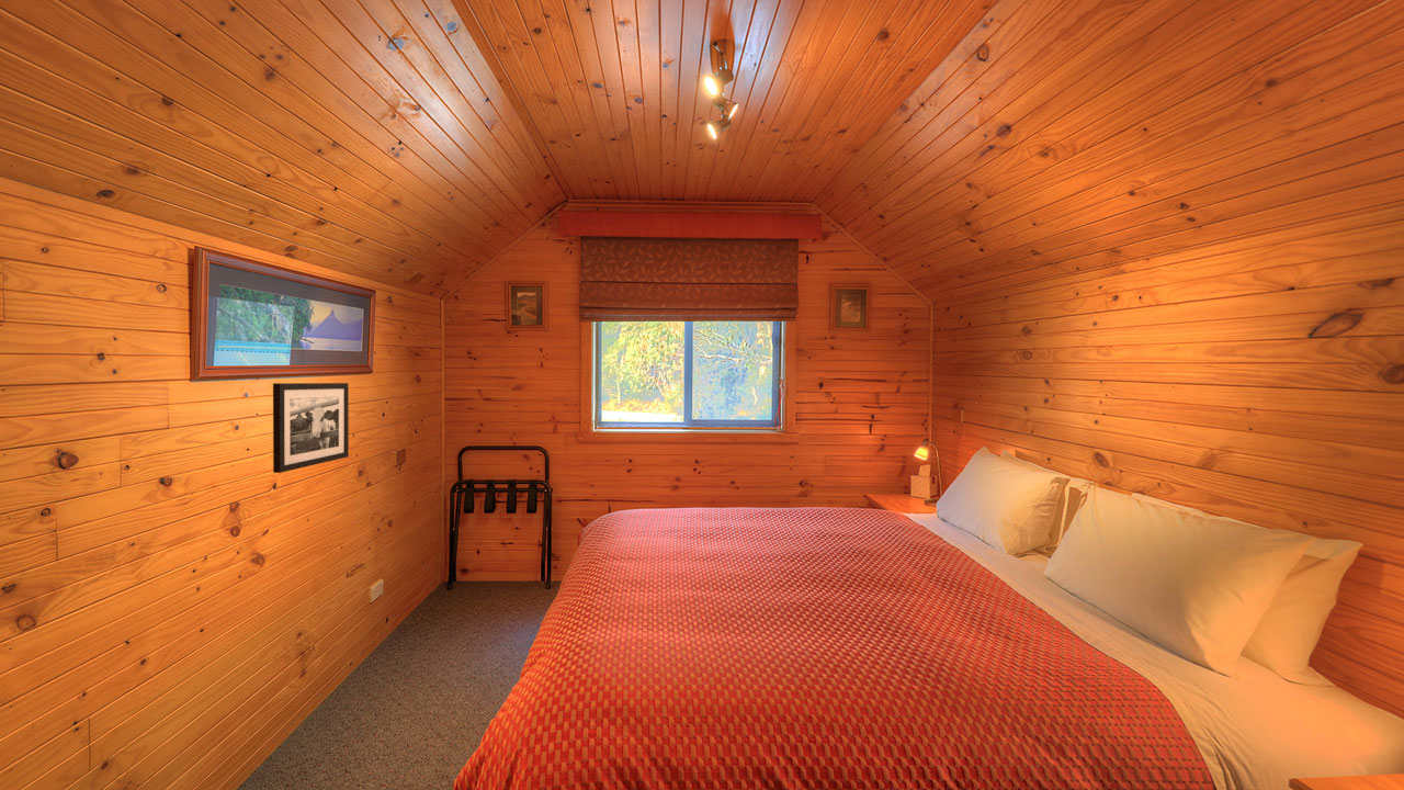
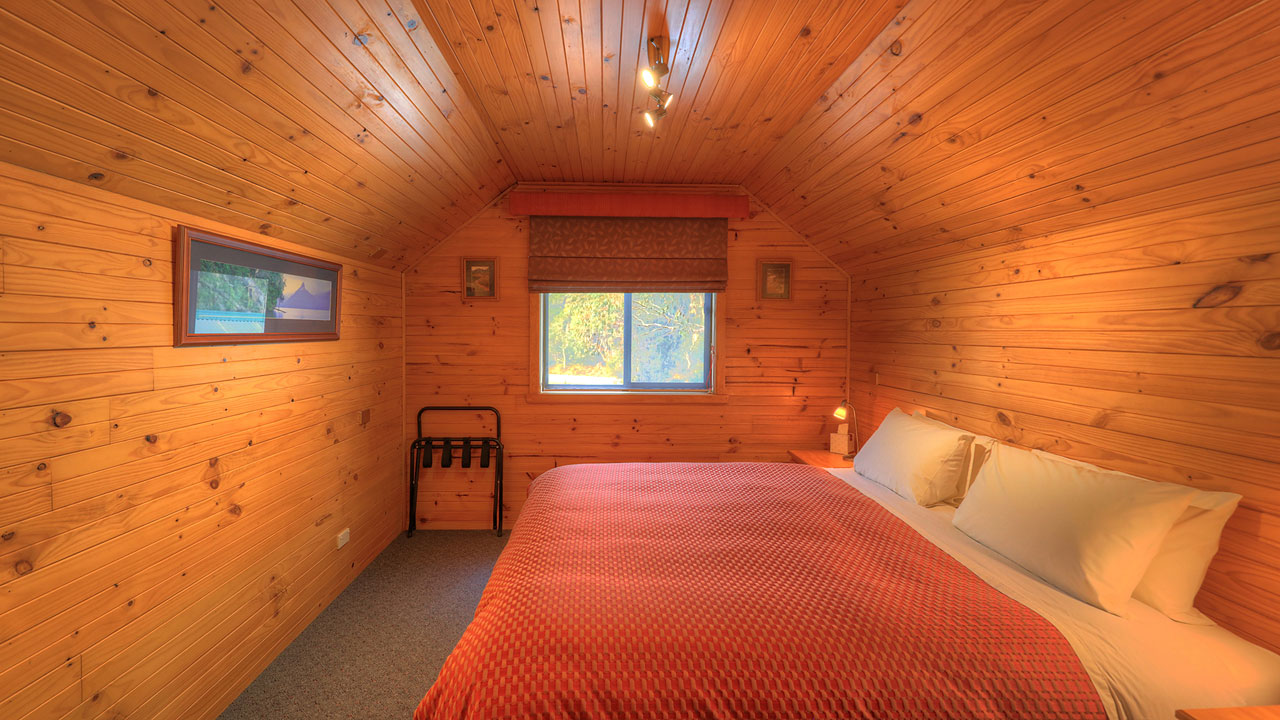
- picture frame [272,382,350,474]
